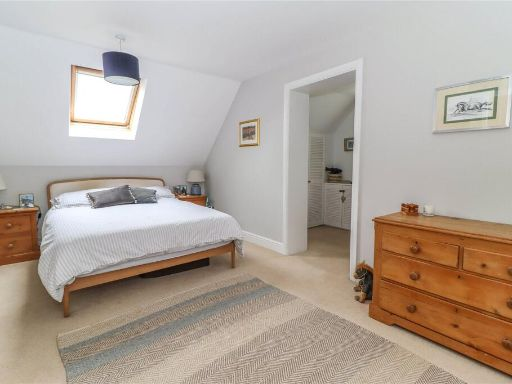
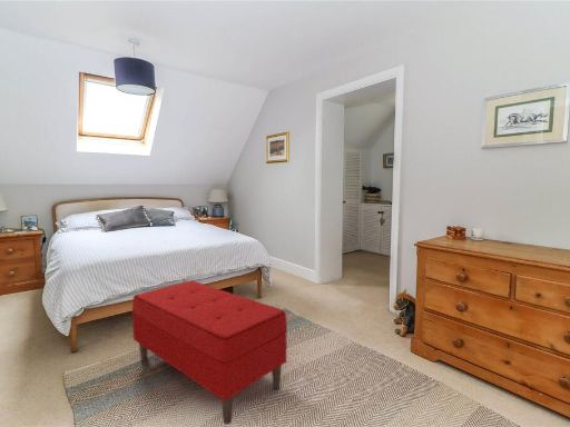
+ bench [131,280,288,426]
